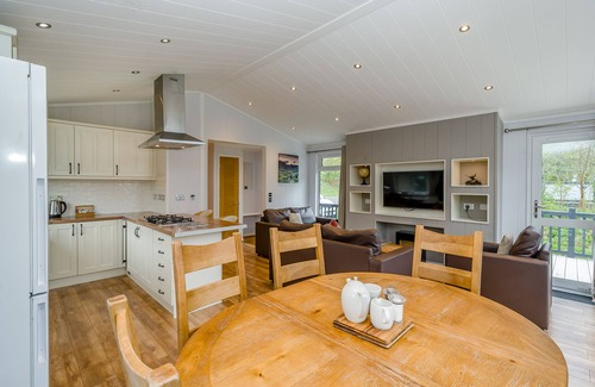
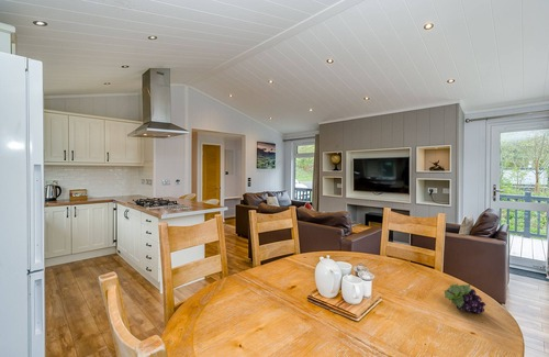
+ fruit [444,282,486,314]
